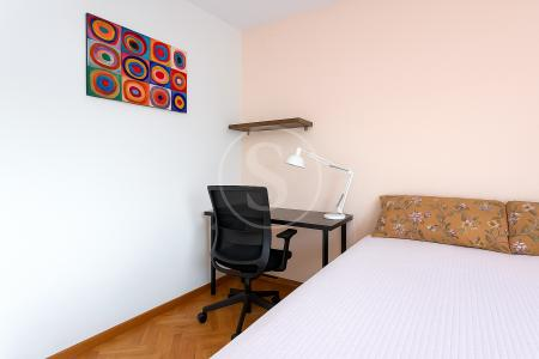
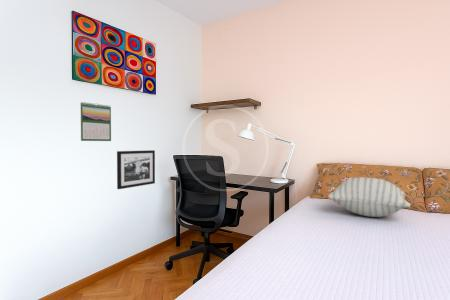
+ calendar [80,101,112,142]
+ picture frame [116,149,156,190]
+ pillow [327,176,412,218]
